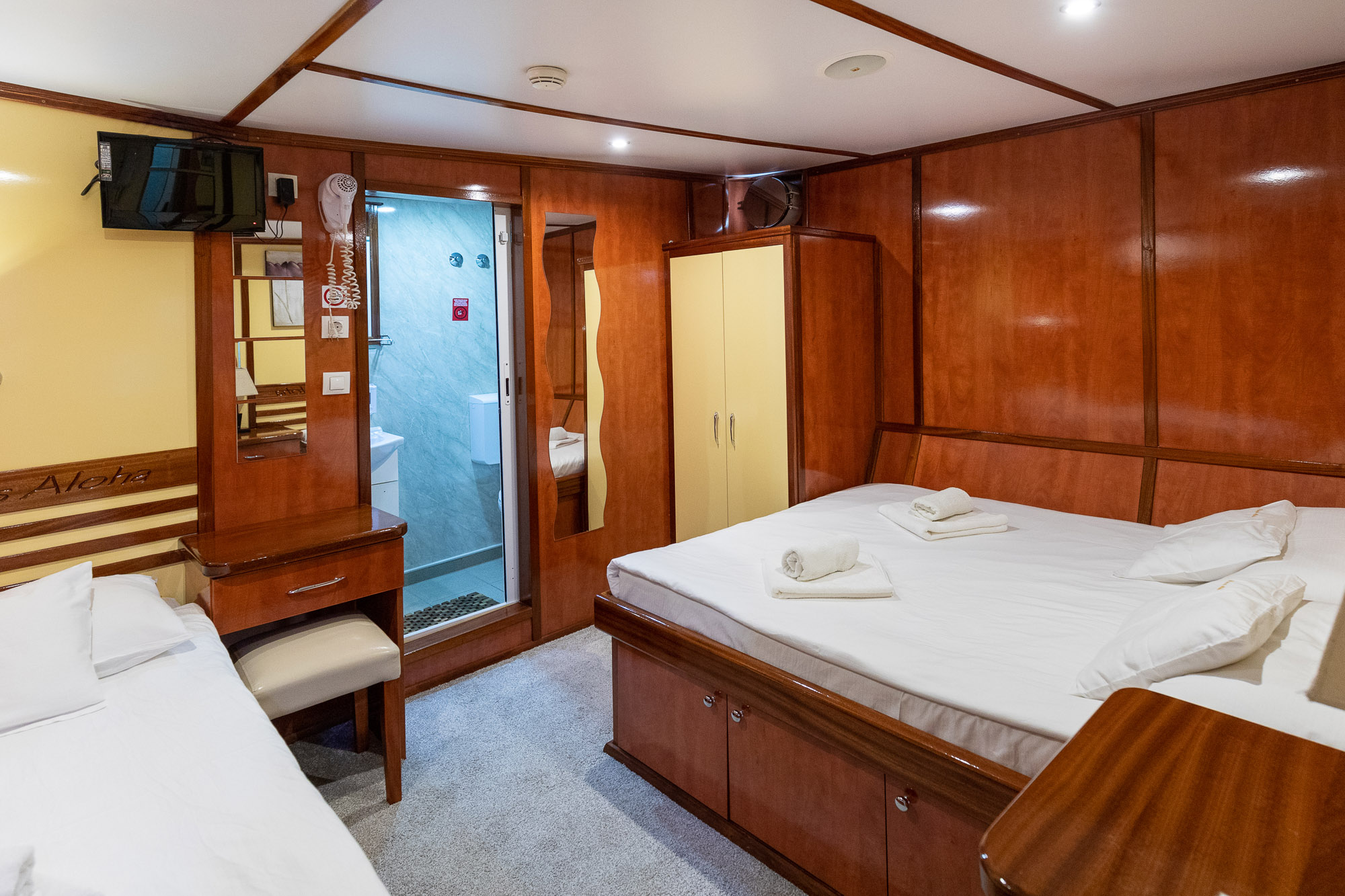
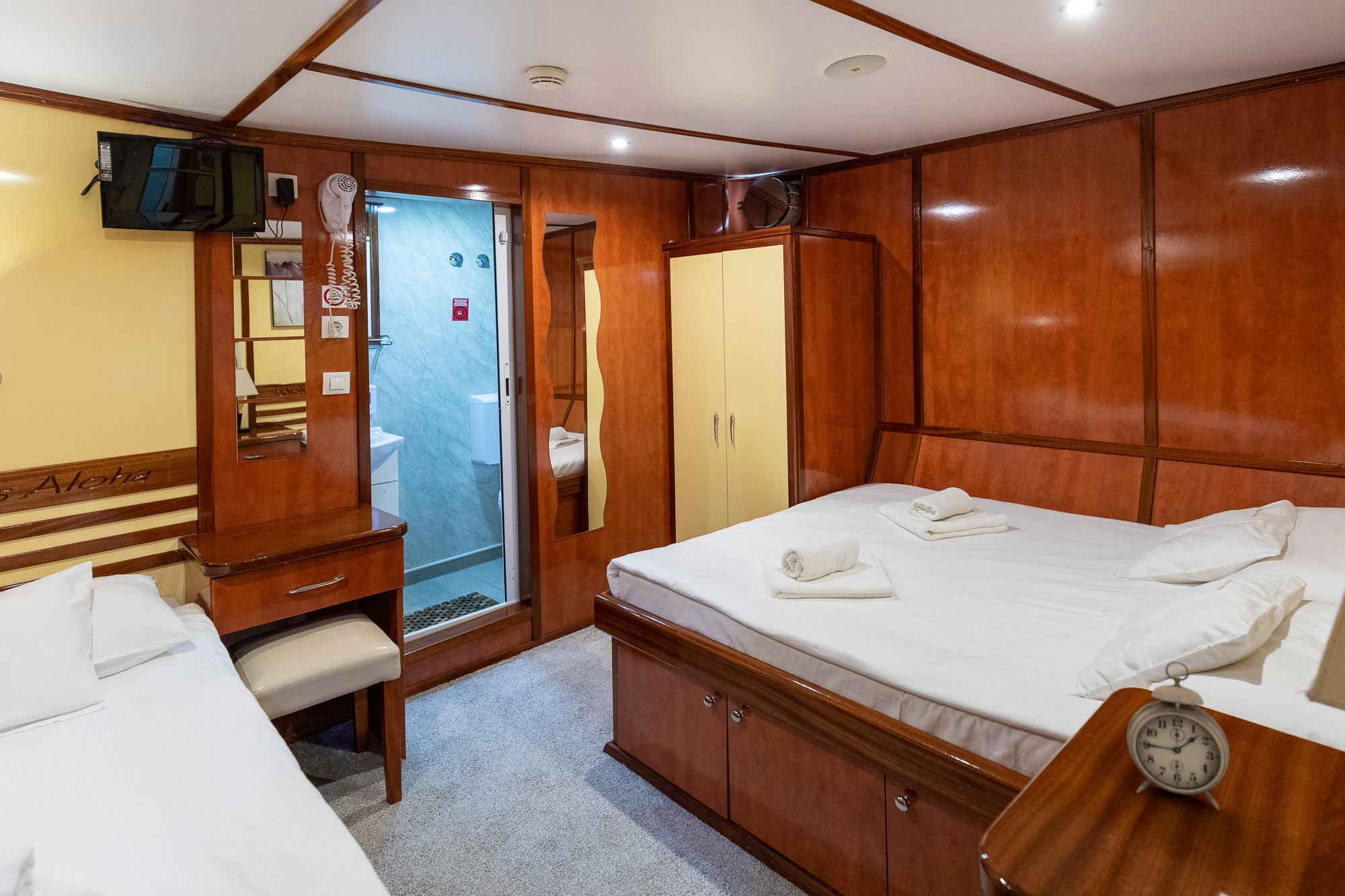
+ alarm clock [1126,661,1230,811]
